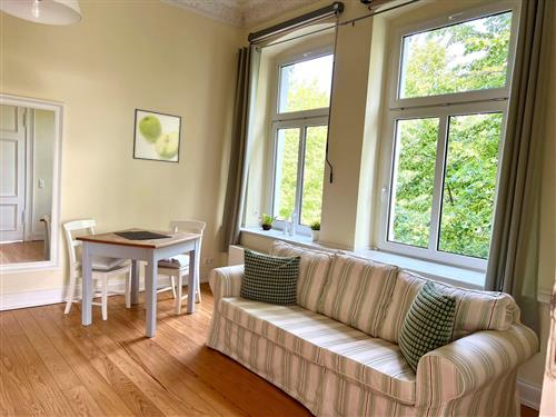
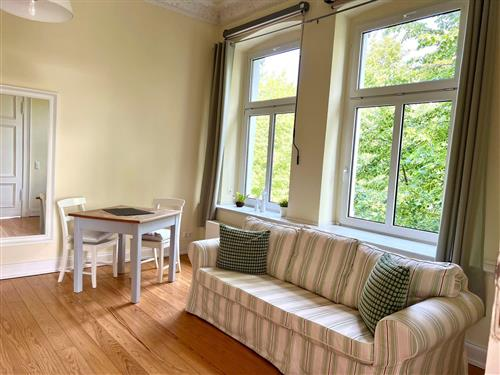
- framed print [131,108,182,165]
